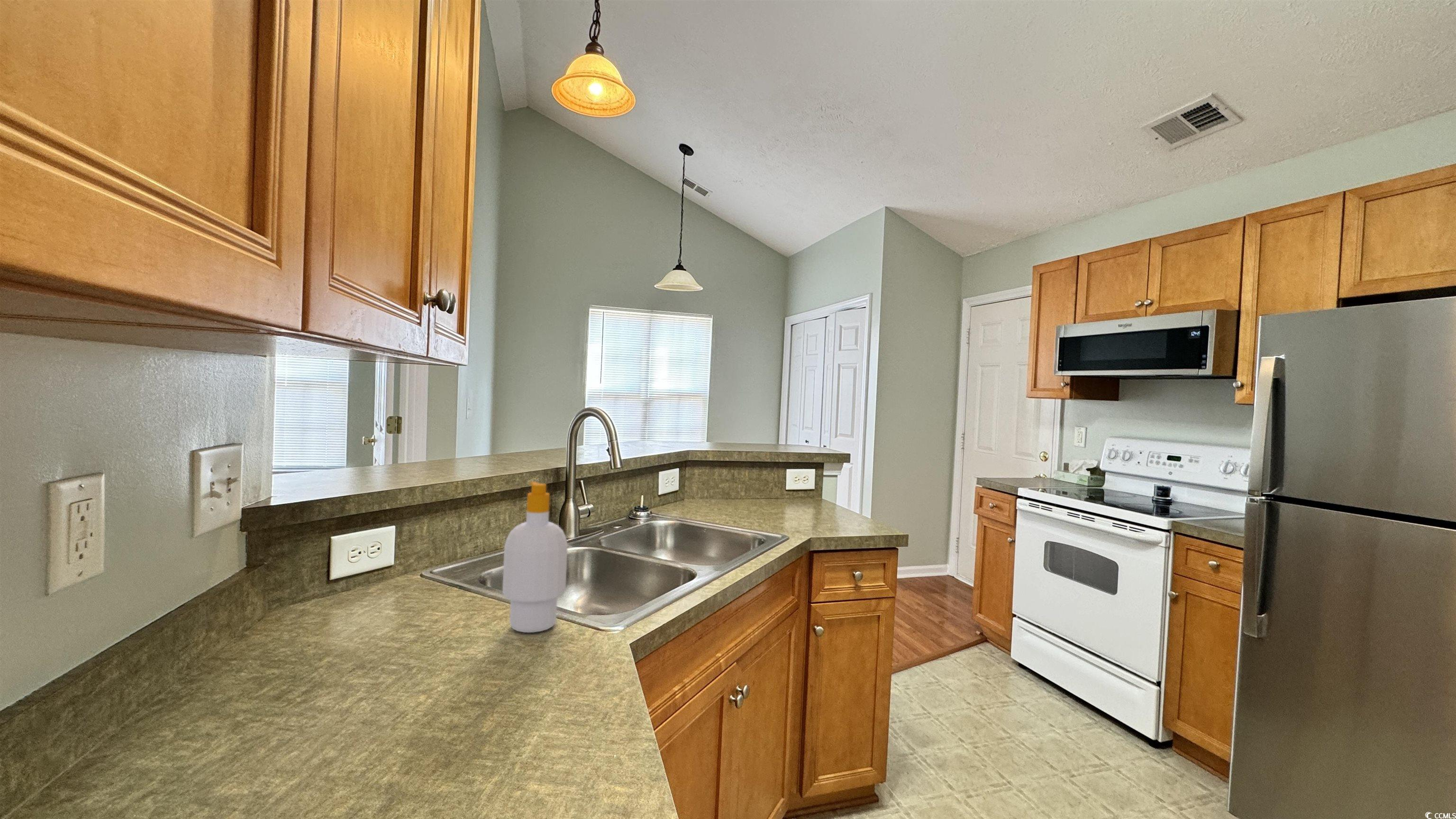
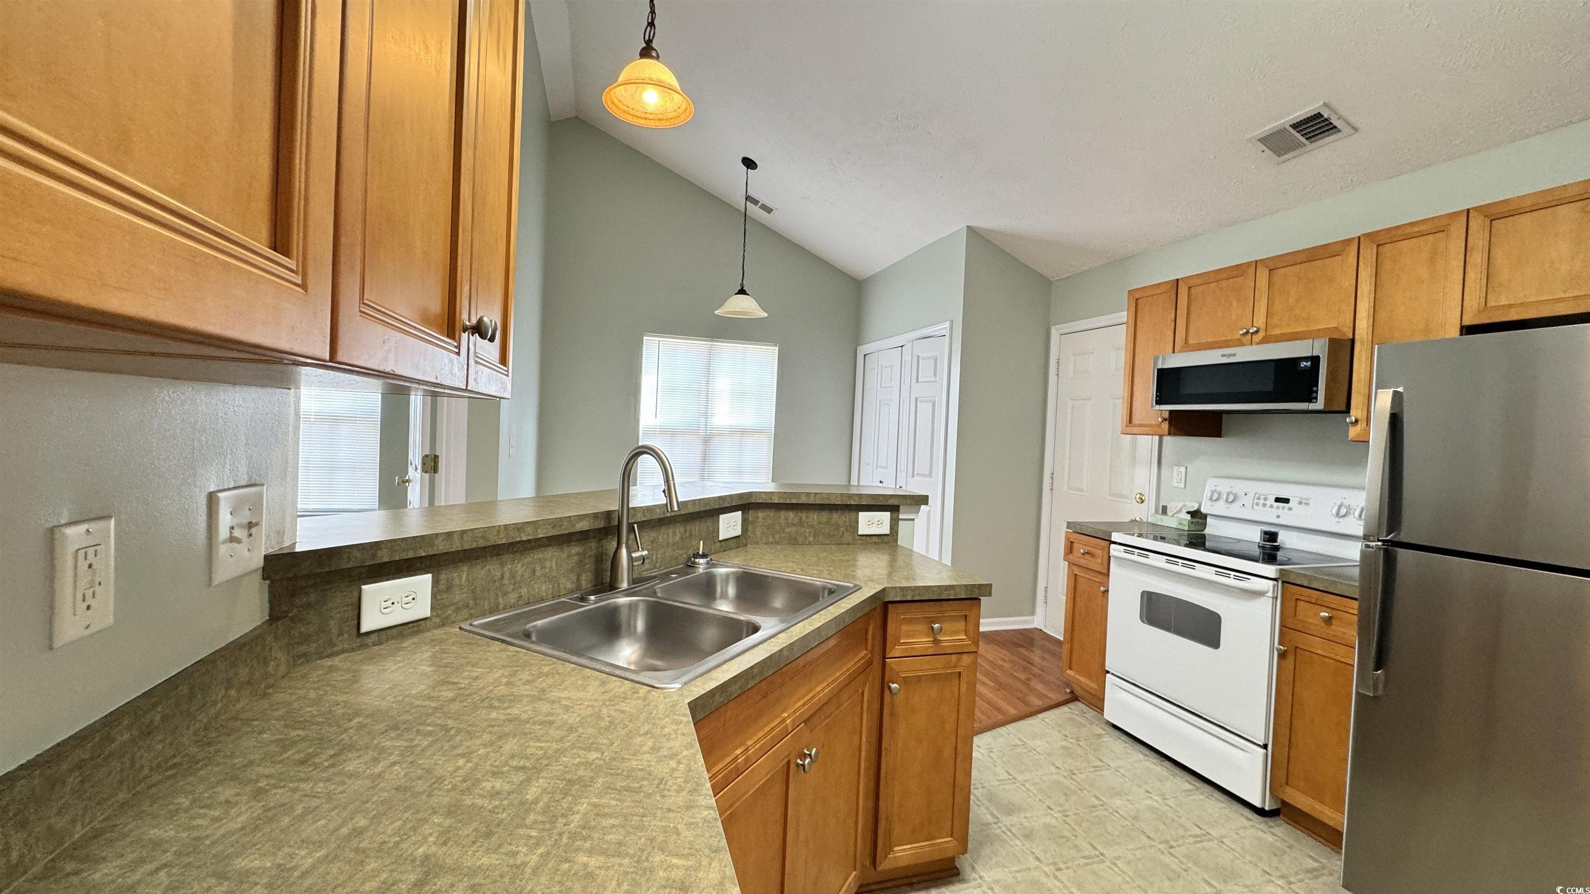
- soap bottle [502,482,568,633]
